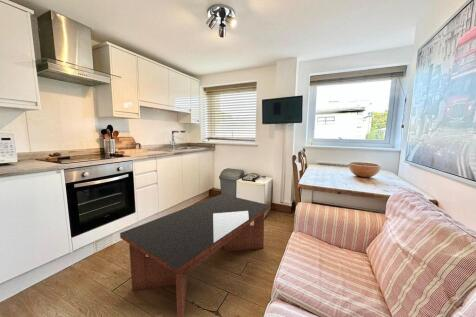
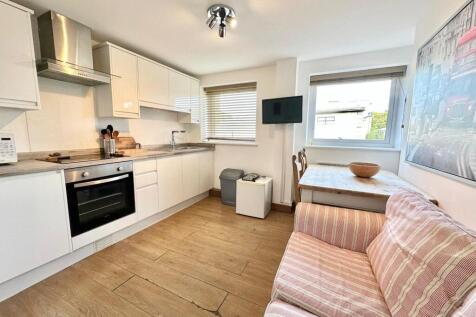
- coffee table [119,193,271,317]
